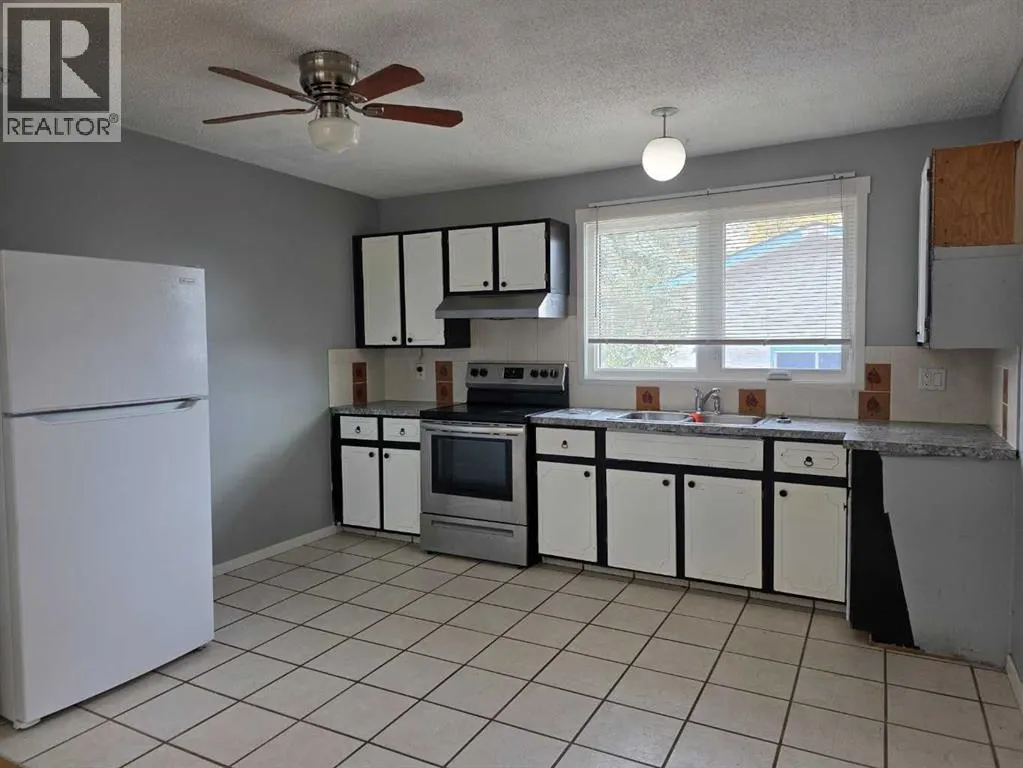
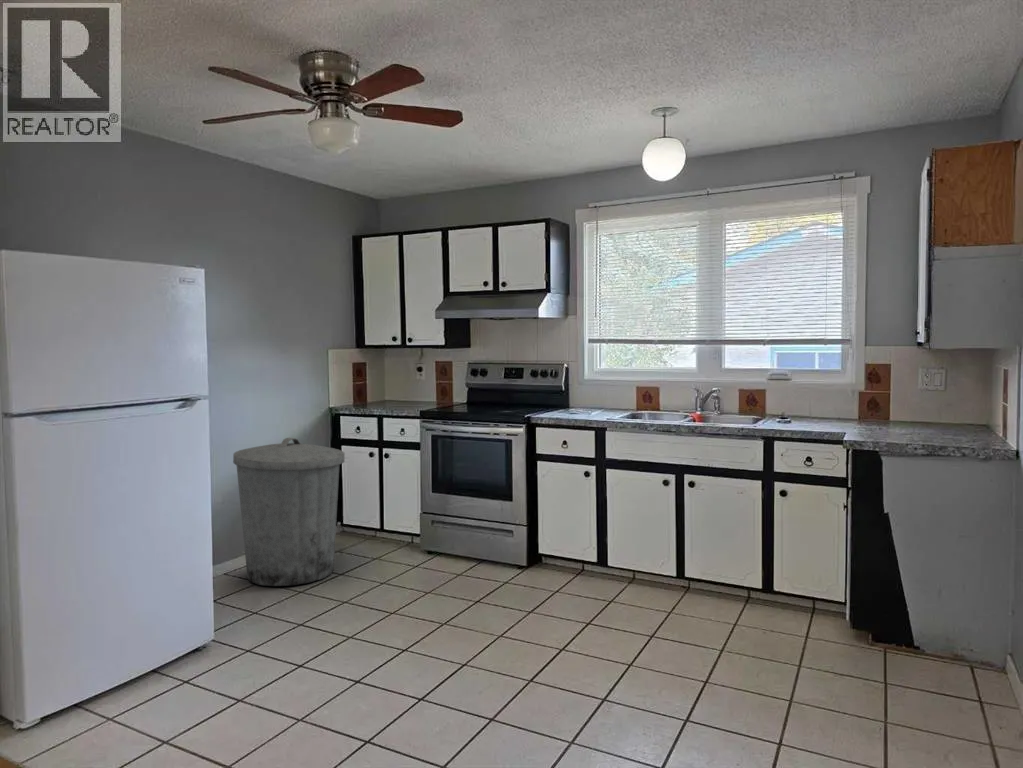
+ trash can [232,437,346,587]
